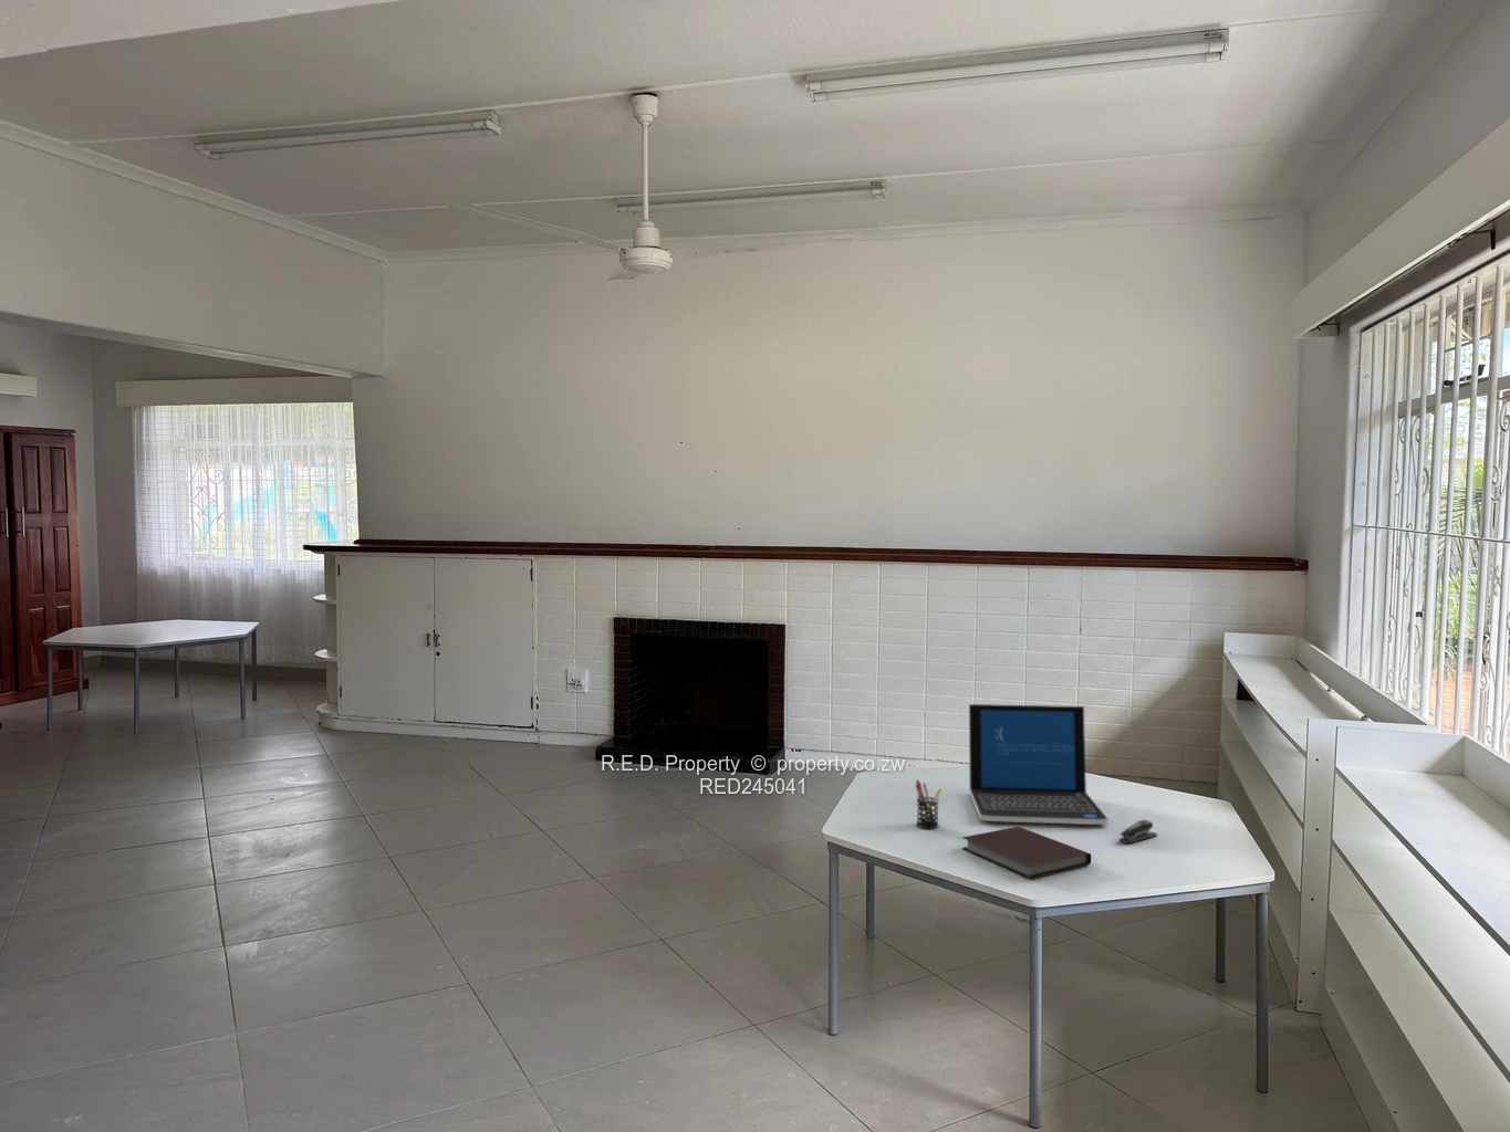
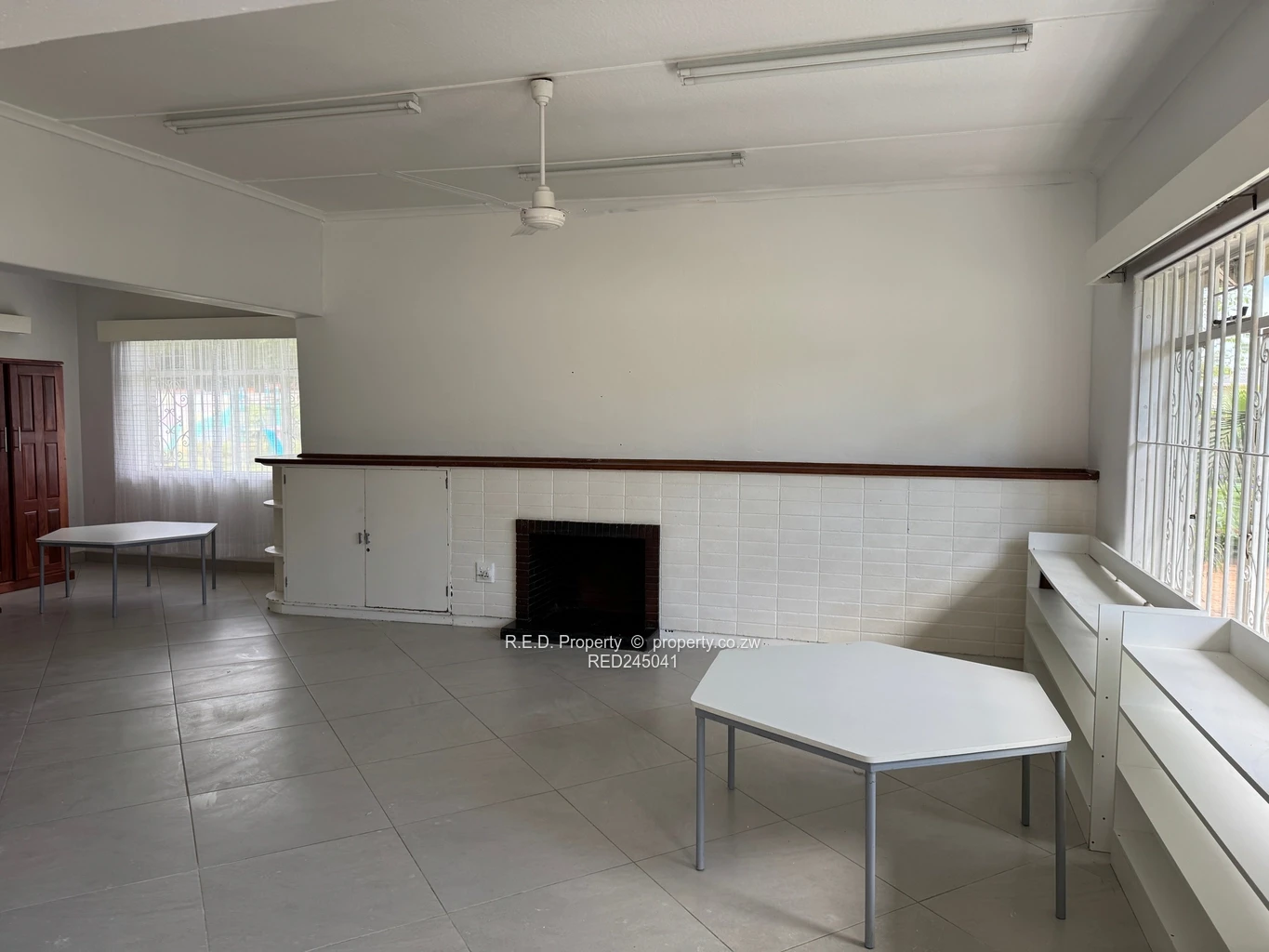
- laptop [967,703,1109,825]
- pen holder [915,779,942,829]
- notebook [961,825,1092,880]
- stapler [1117,818,1159,844]
